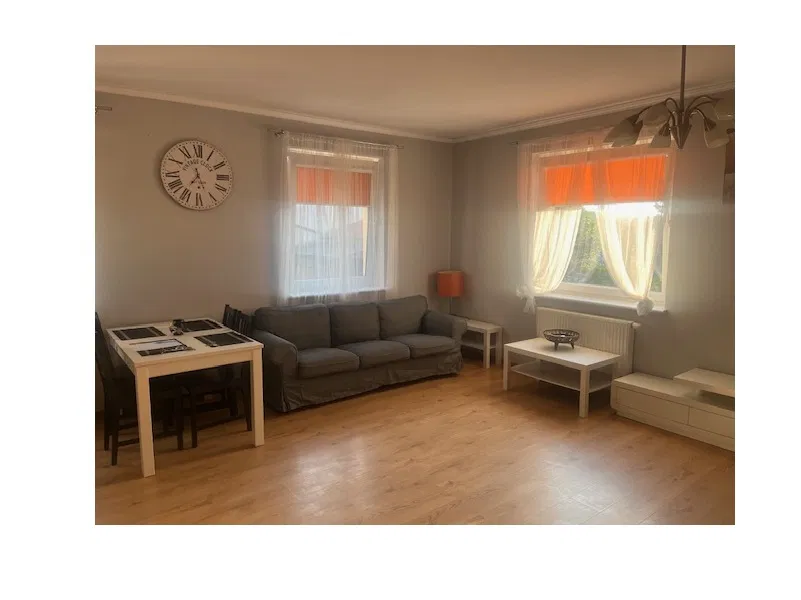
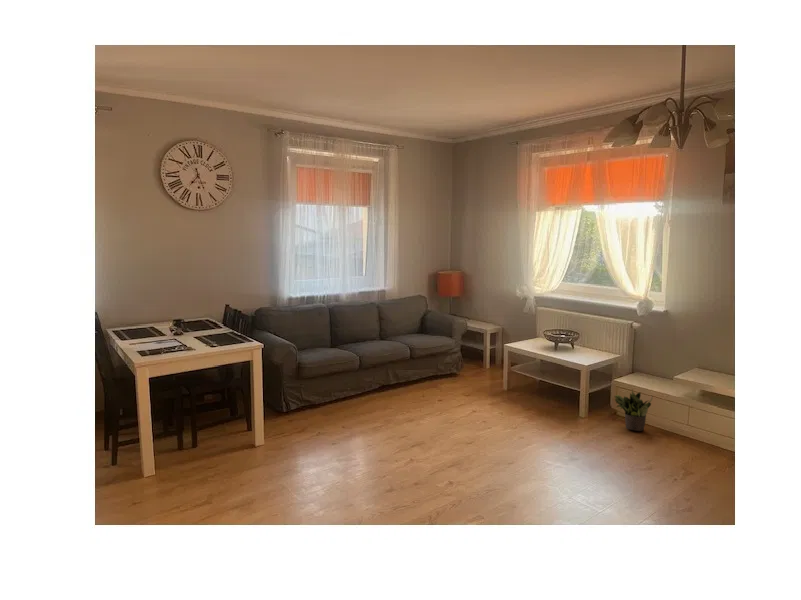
+ potted plant [614,389,654,432]
